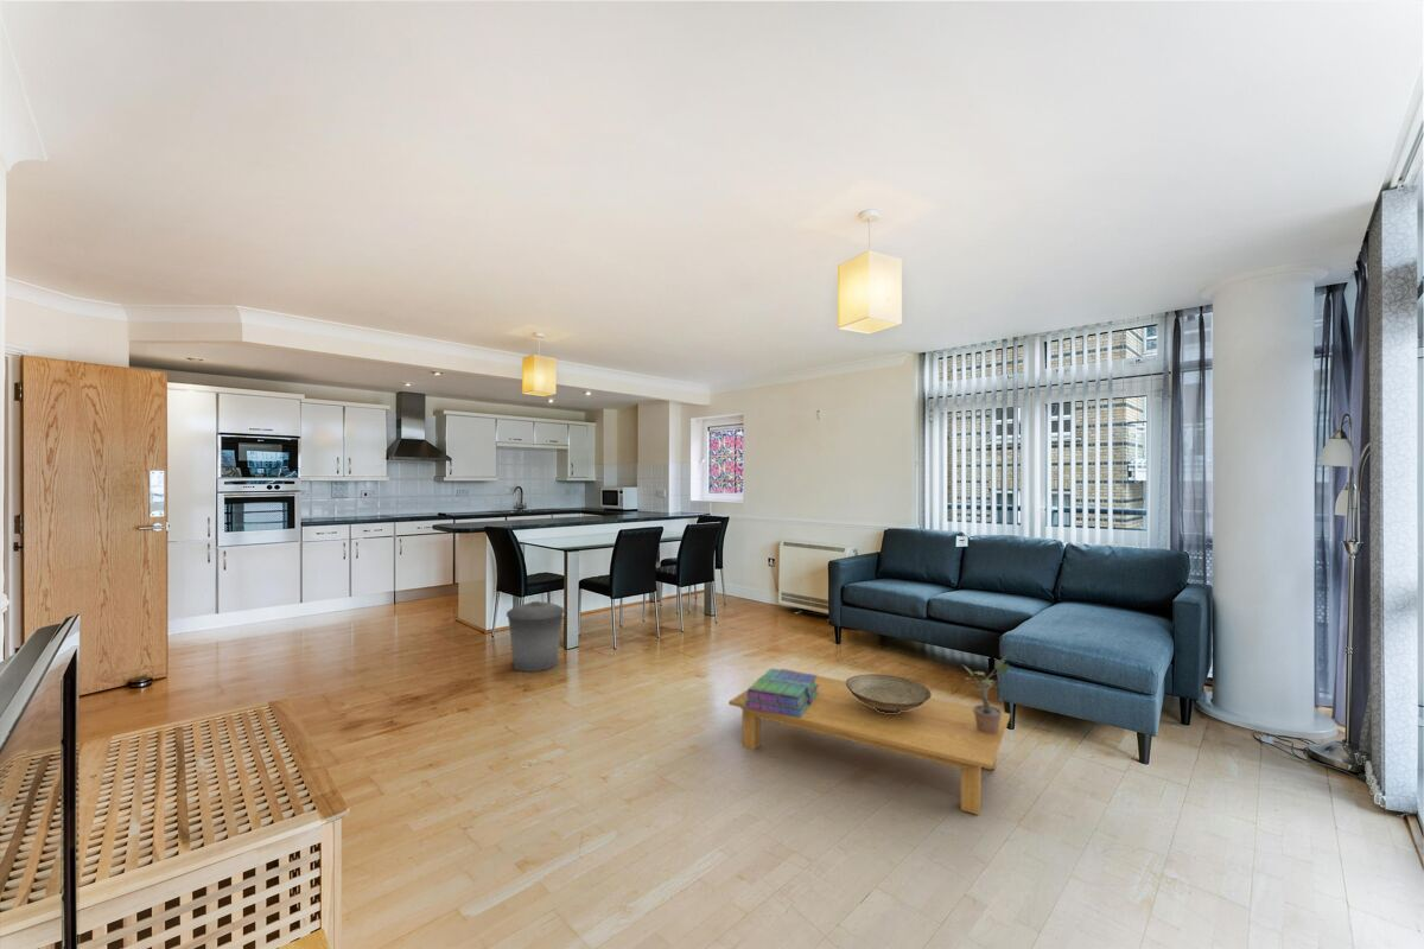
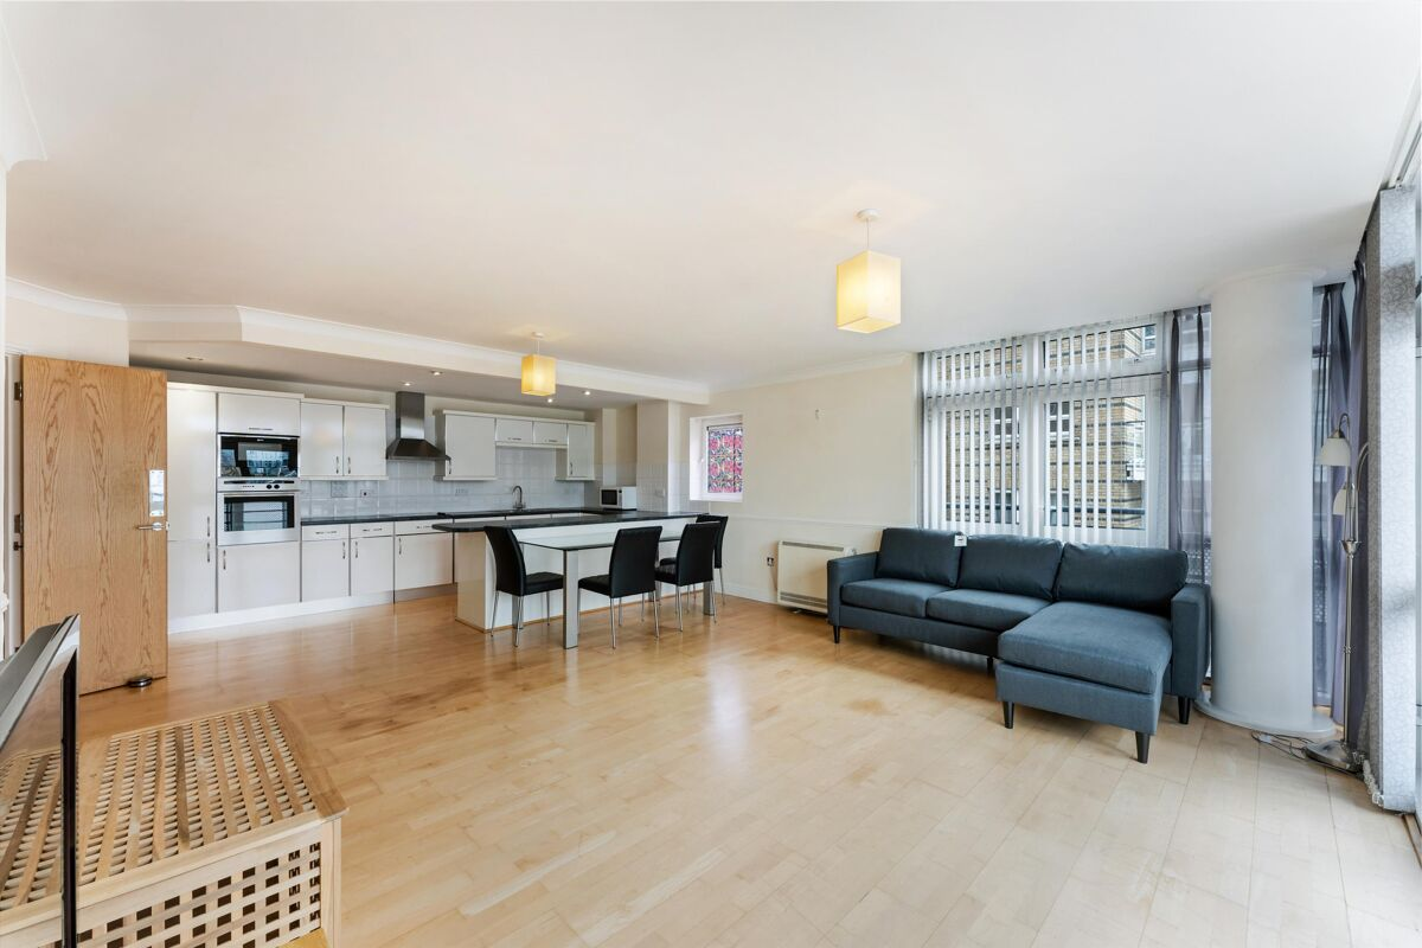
- stack of books [745,668,819,718]
- potted plant [962,655,1010,733]
- coffee table [727,668,1011,816]
- decorative bowl [845,673,933,713]
- trash can [506,600,566,673]
